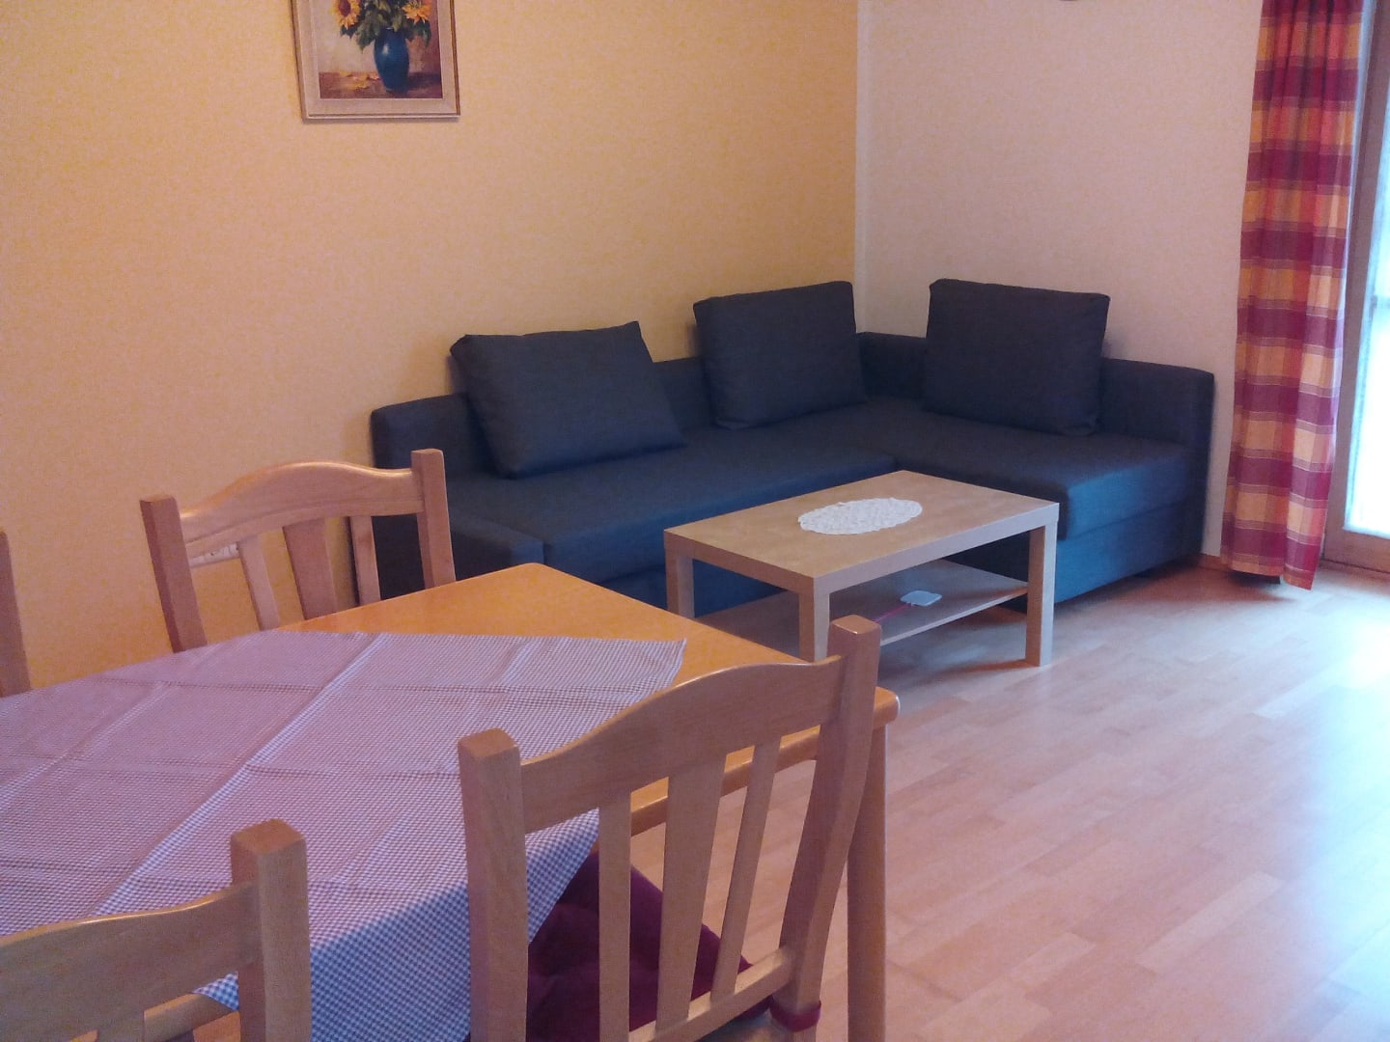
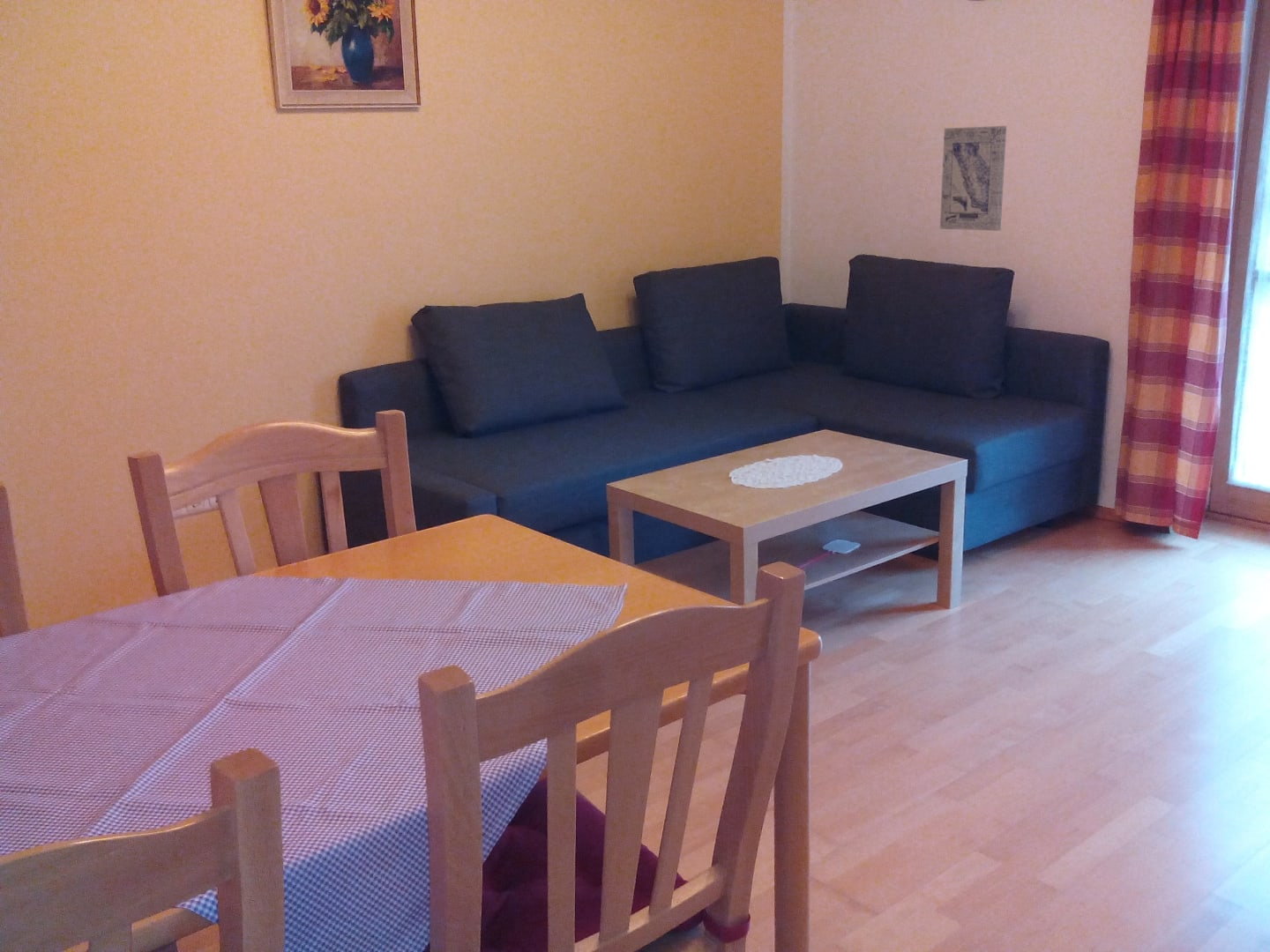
+ wall art [939,125,1007,232]
